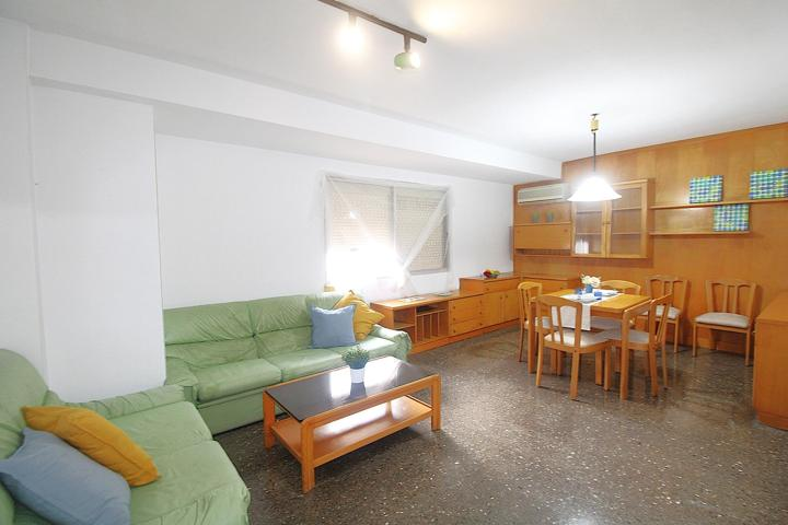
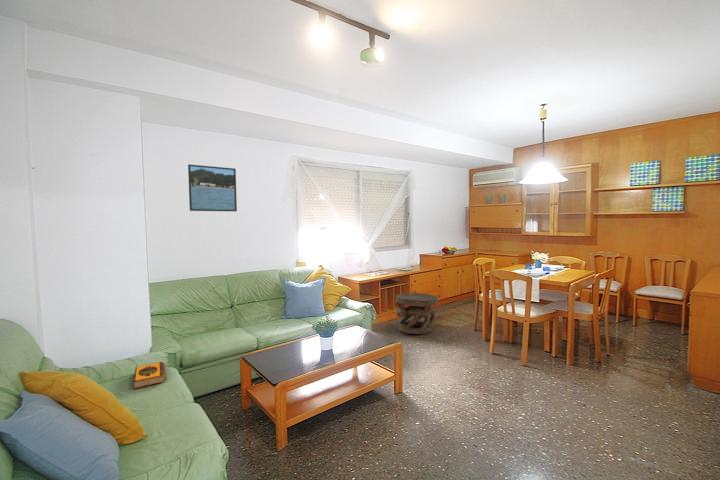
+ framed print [187,163,238,212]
+ hardback book [133,361,167,390]
+ carved stool [394,292,439,335]
